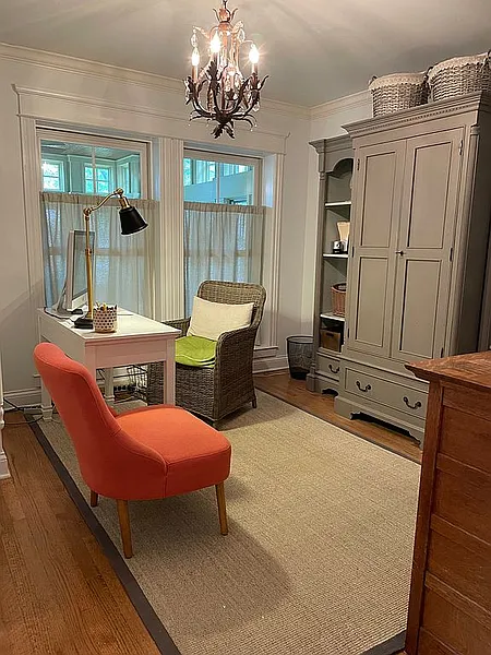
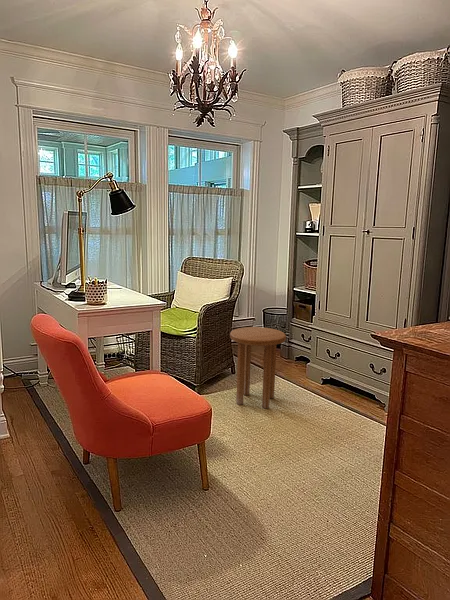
+ side table [229,326,287,409]
